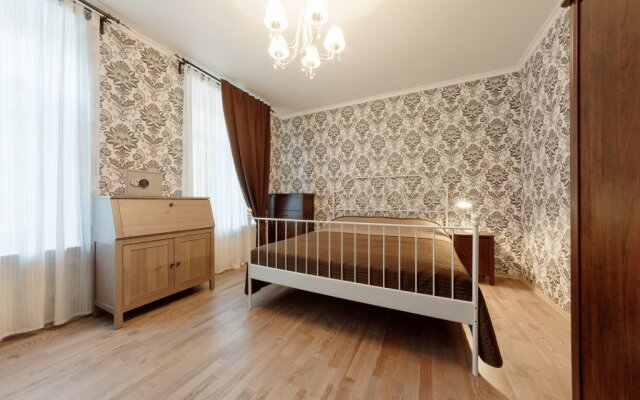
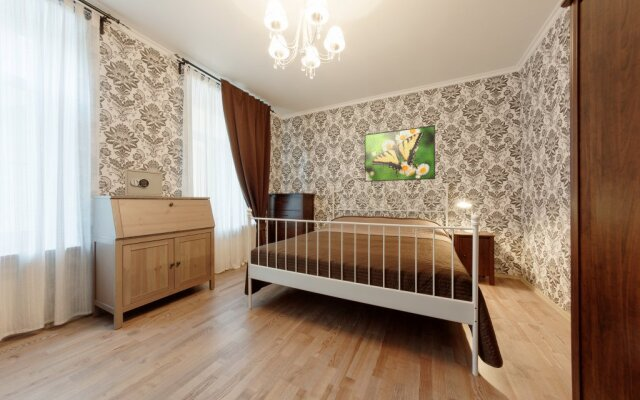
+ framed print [364,124,436,183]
